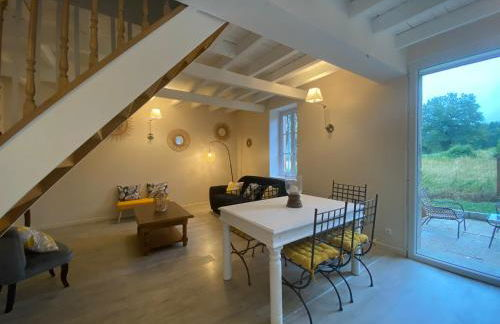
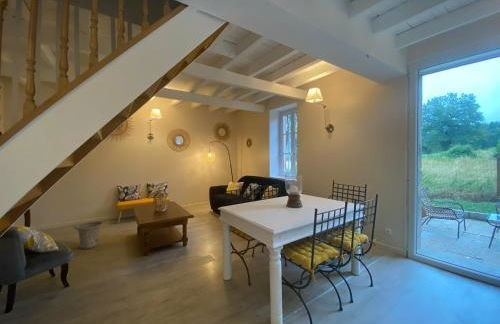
+ basket [73,220,104,250]
